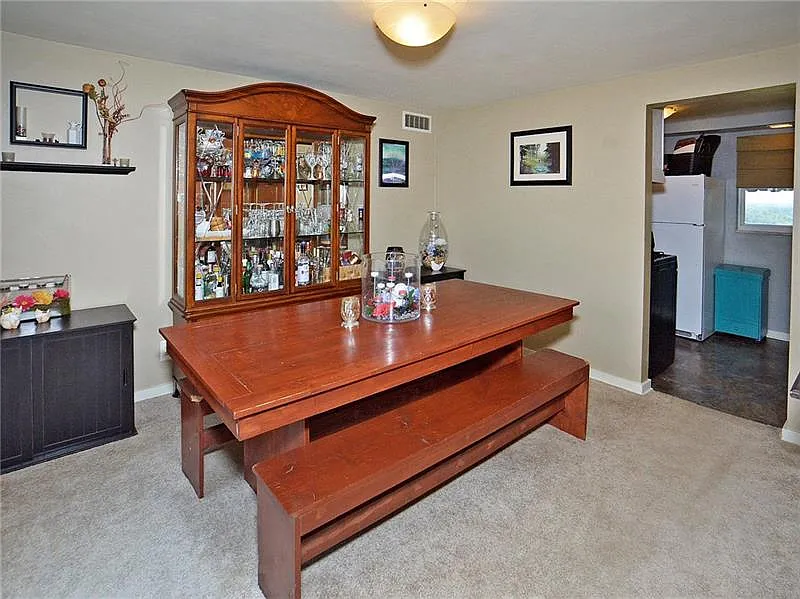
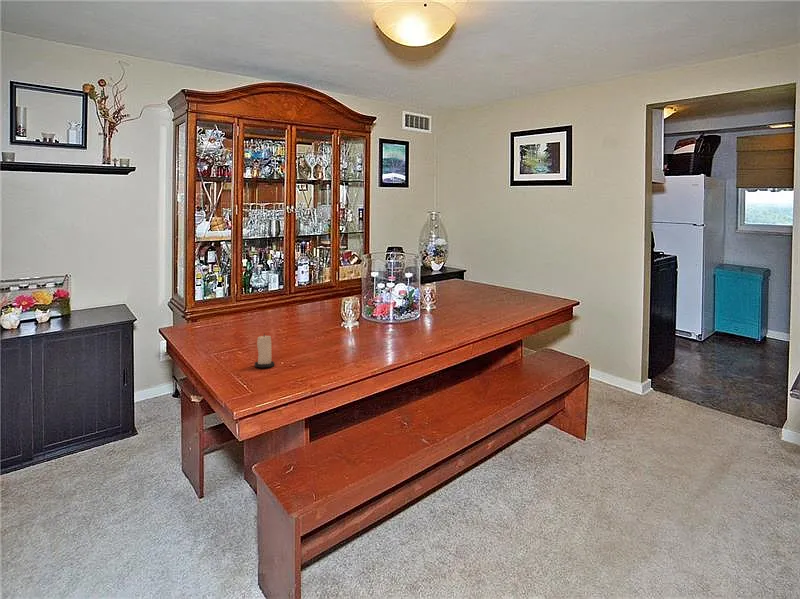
+ candle [254,333,275,368]
